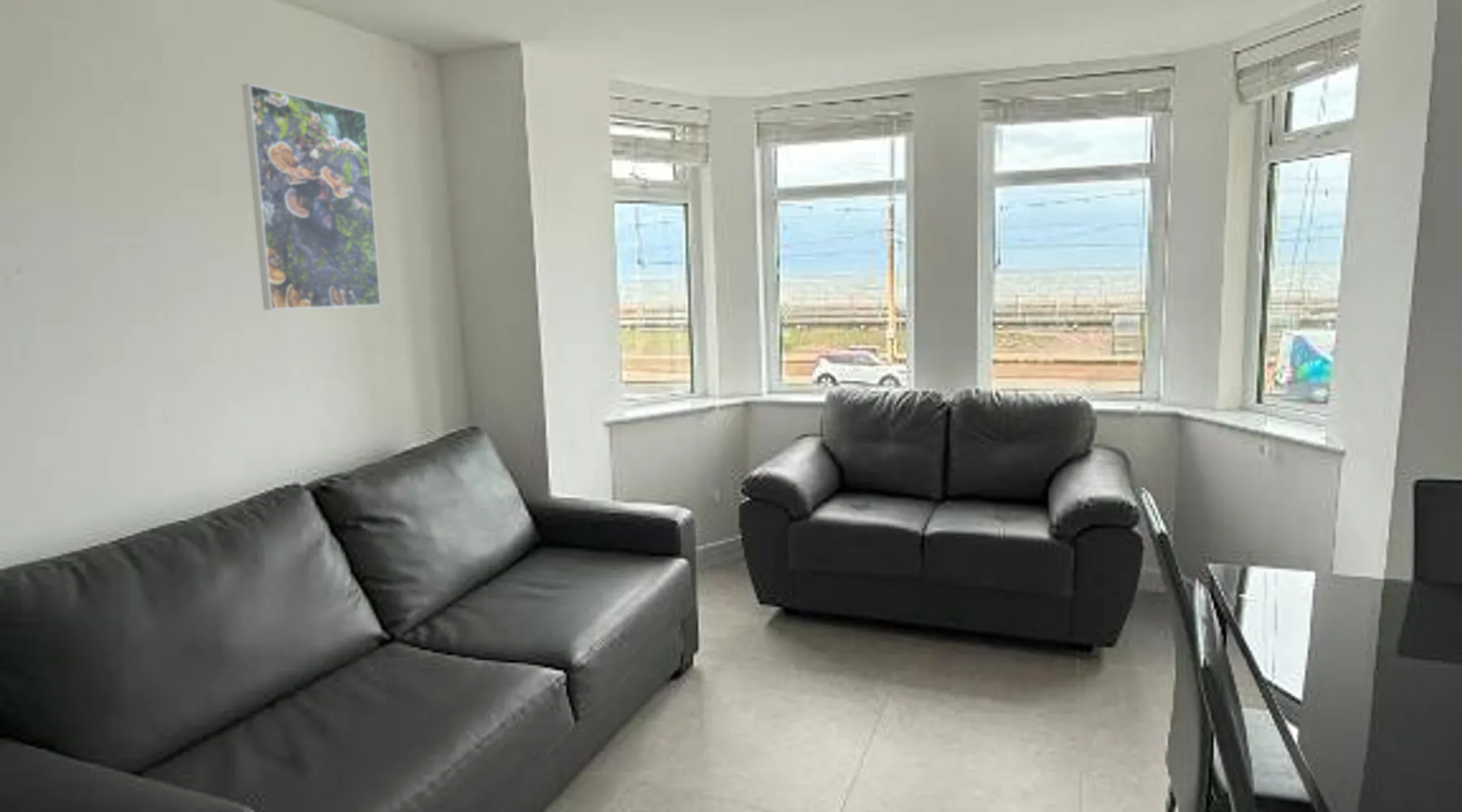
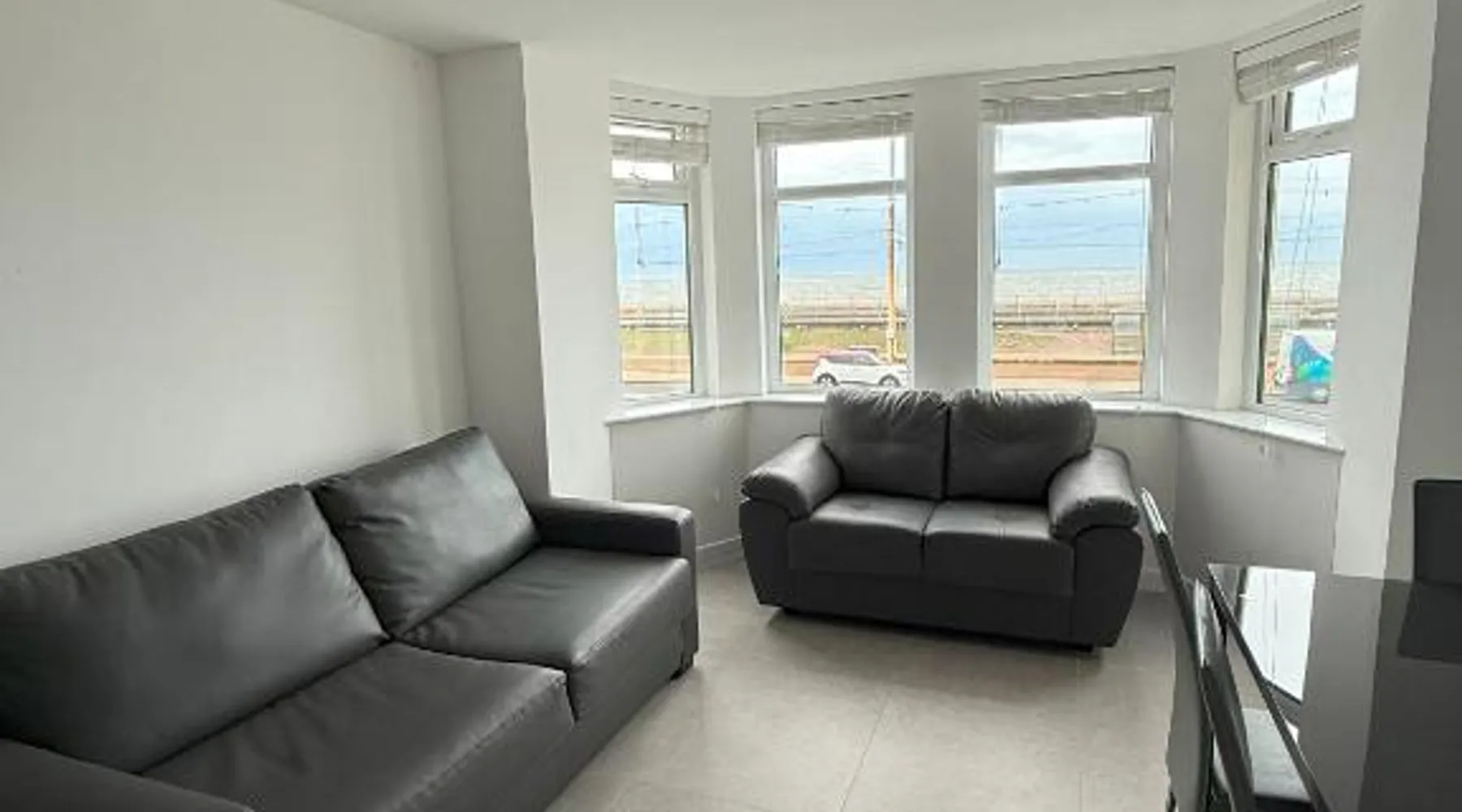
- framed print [241,83,382,311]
